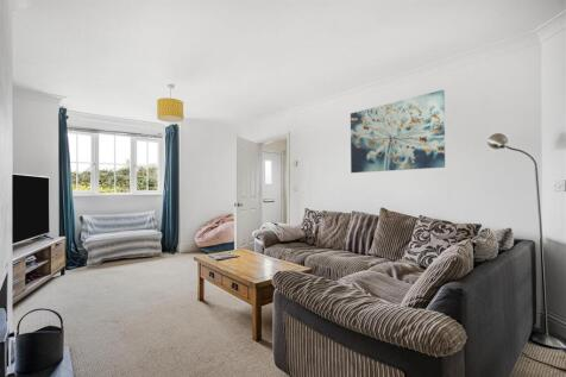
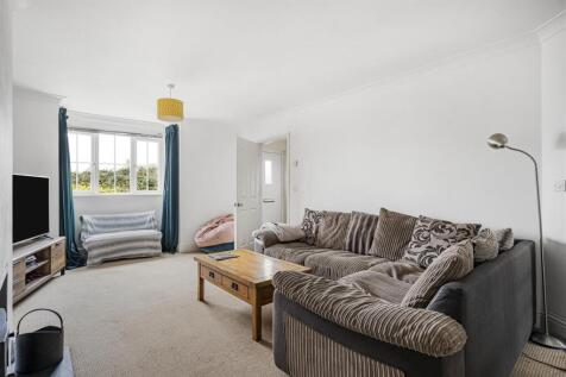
- wall art [350,89,446,174]
